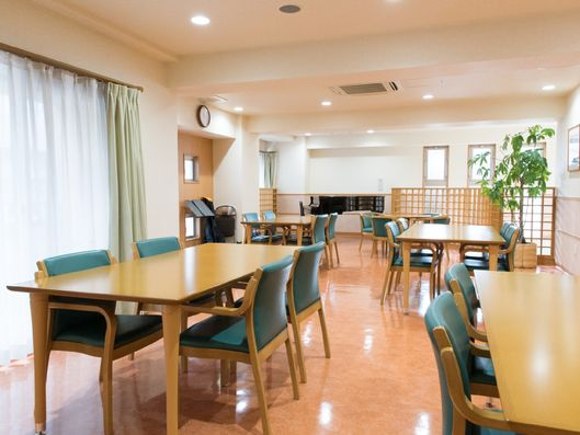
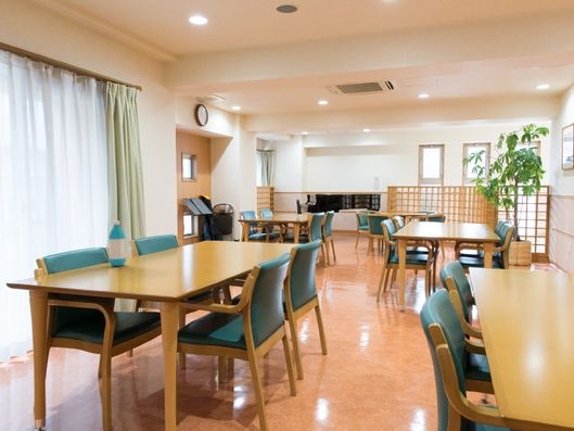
+ water bottle [107,219,127,267]
